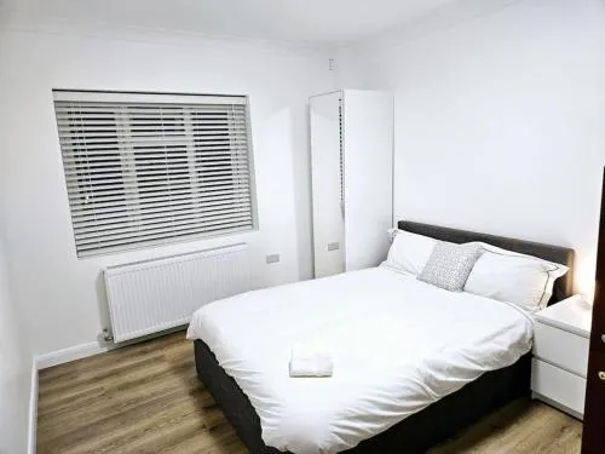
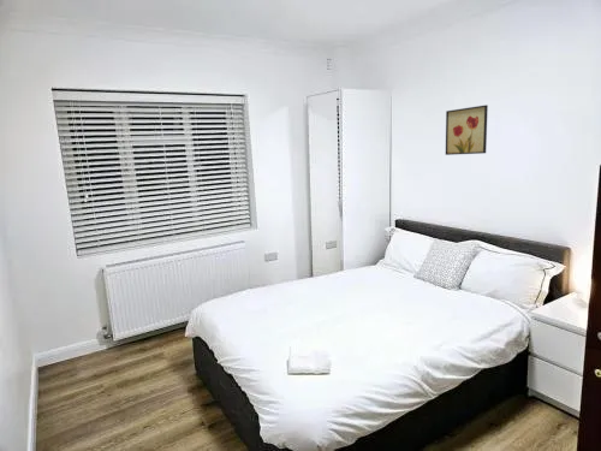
+ wall art [445,103,489,156]
